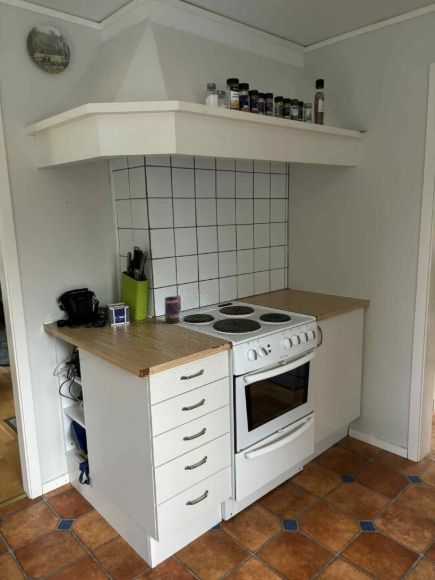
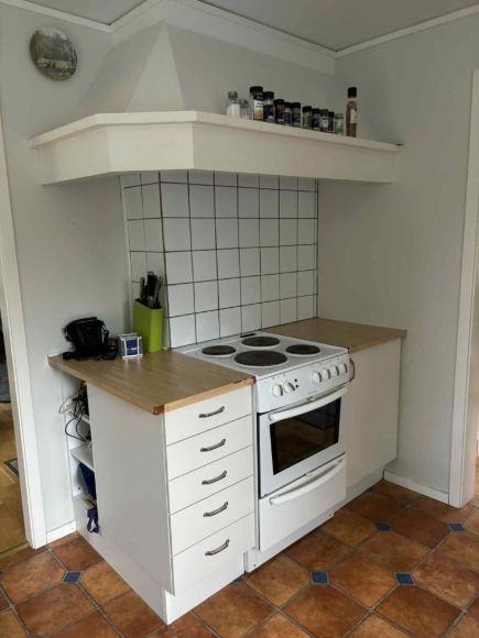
- mug [164,294,182,324]
